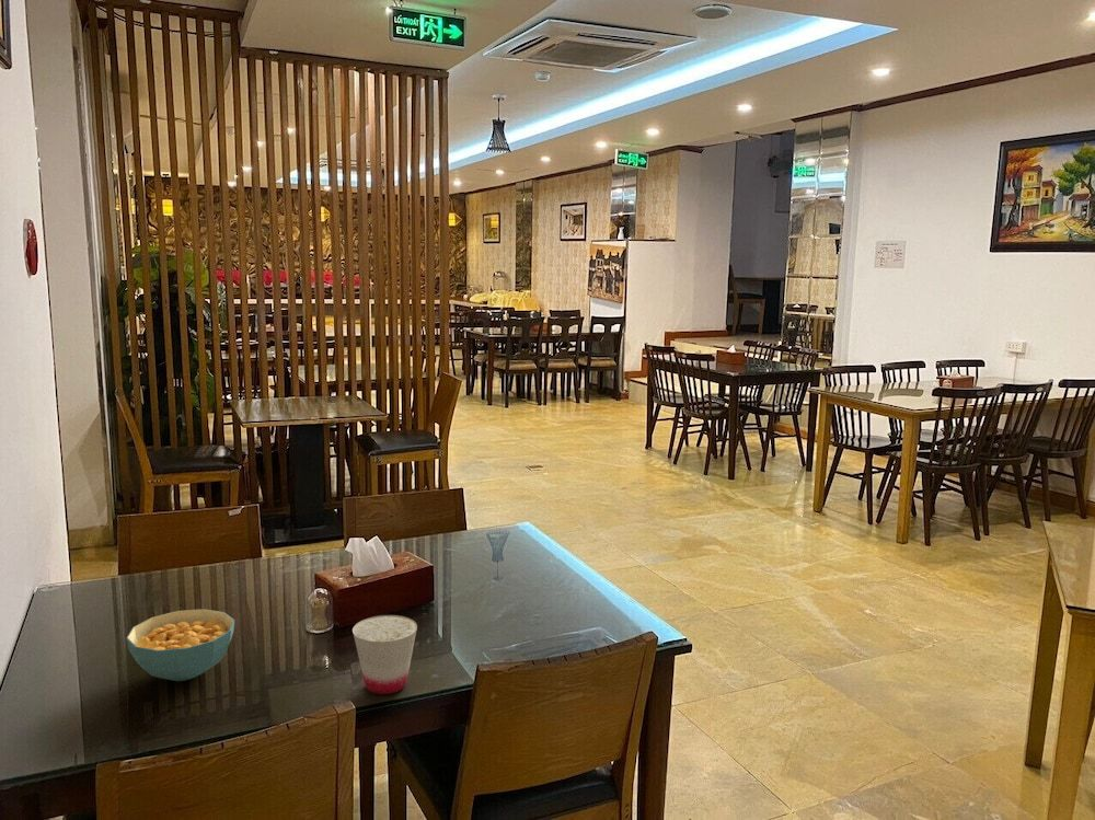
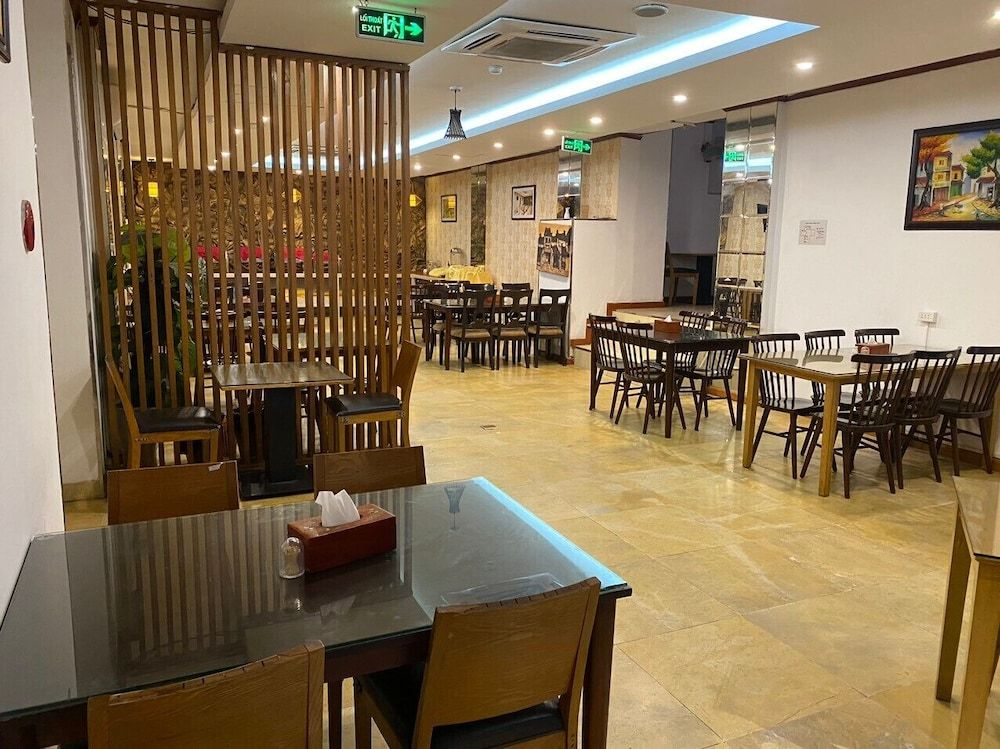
- cereal bowl [125,608,235,682]
- cup [351,614,418,695]
